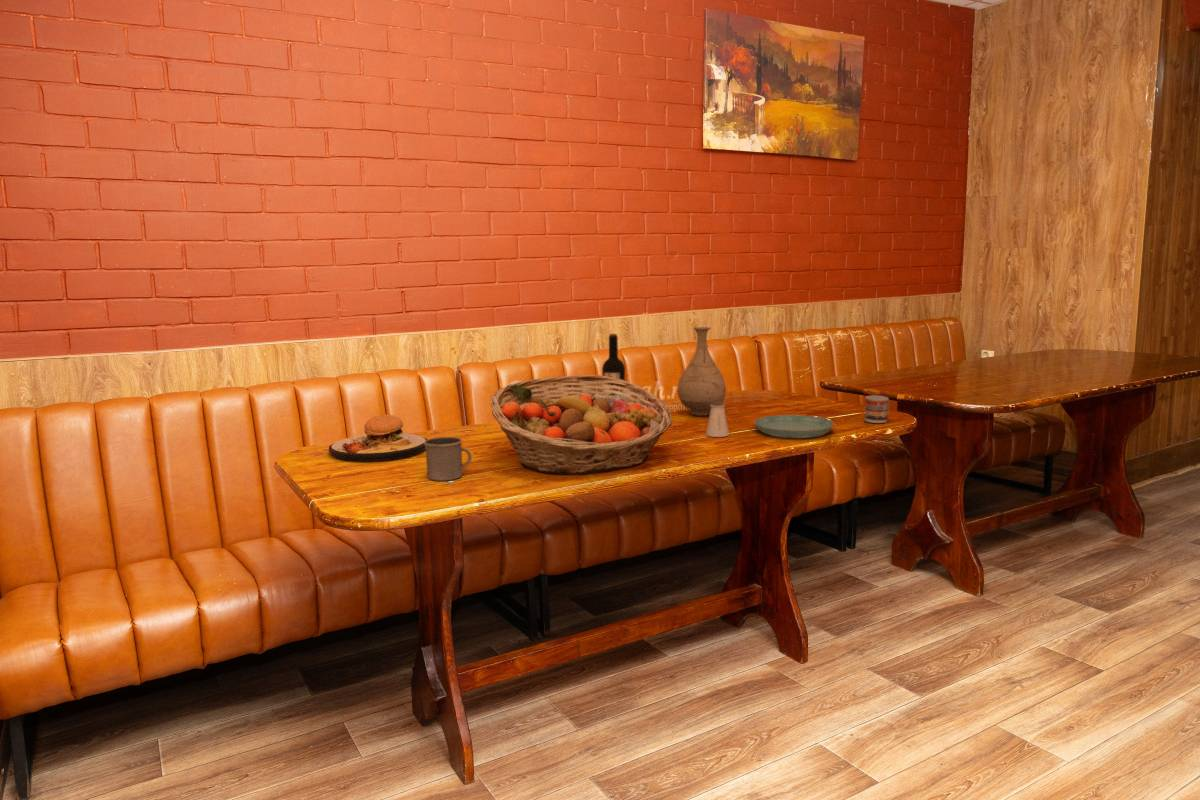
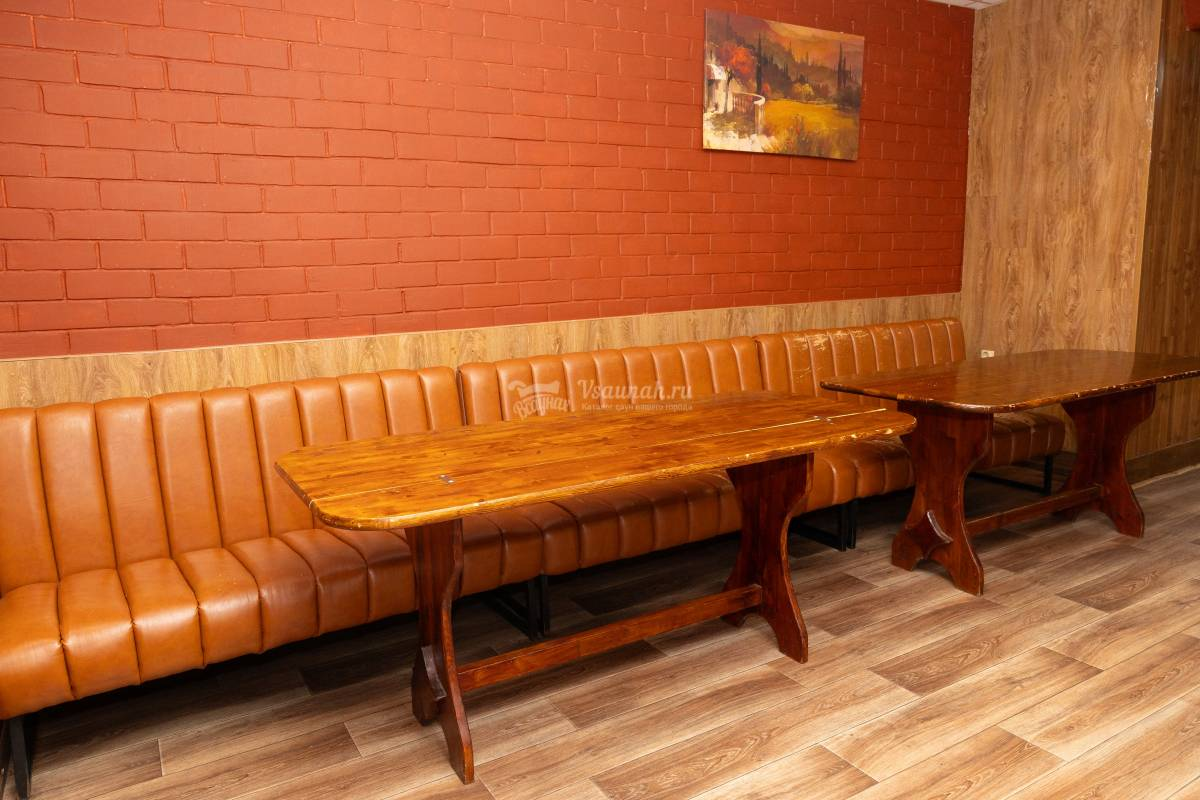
- mug [424,436,473,482]
- plate [328,401,428,462]
- saltshaker [705,402,730,438]
- wine bottle [601,333,626,396]
- saucer [753,414,835,439]
- fruit basket [490,374,673,475]
- vase [676,326,727,417]
- cup [864,395,890,424]
